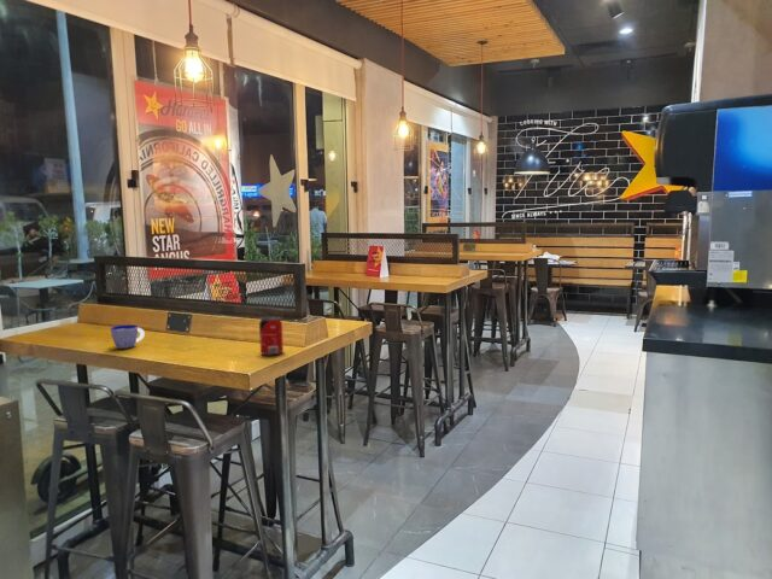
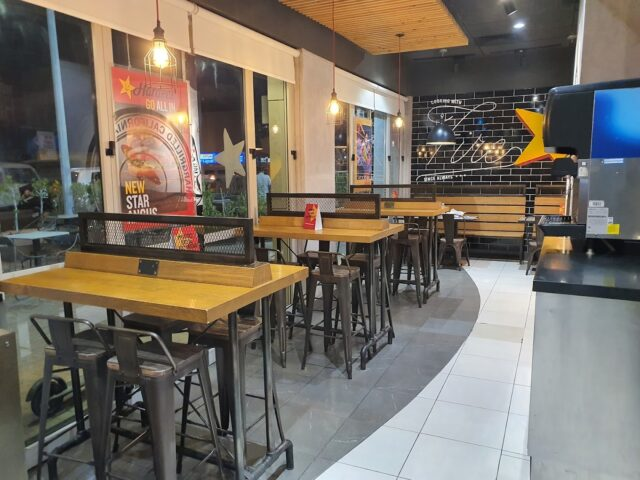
- cup [110,323,146,350]
- pop [258,315,285,356]
